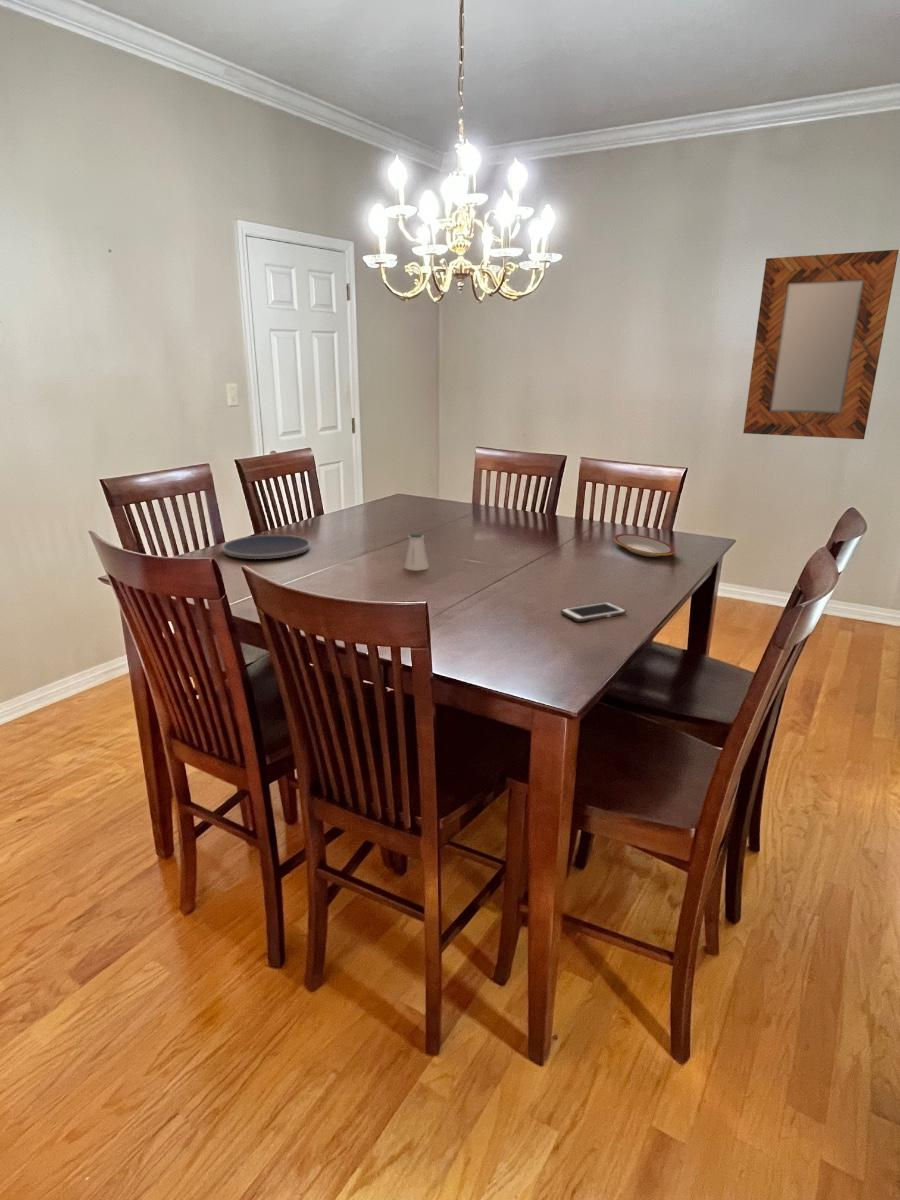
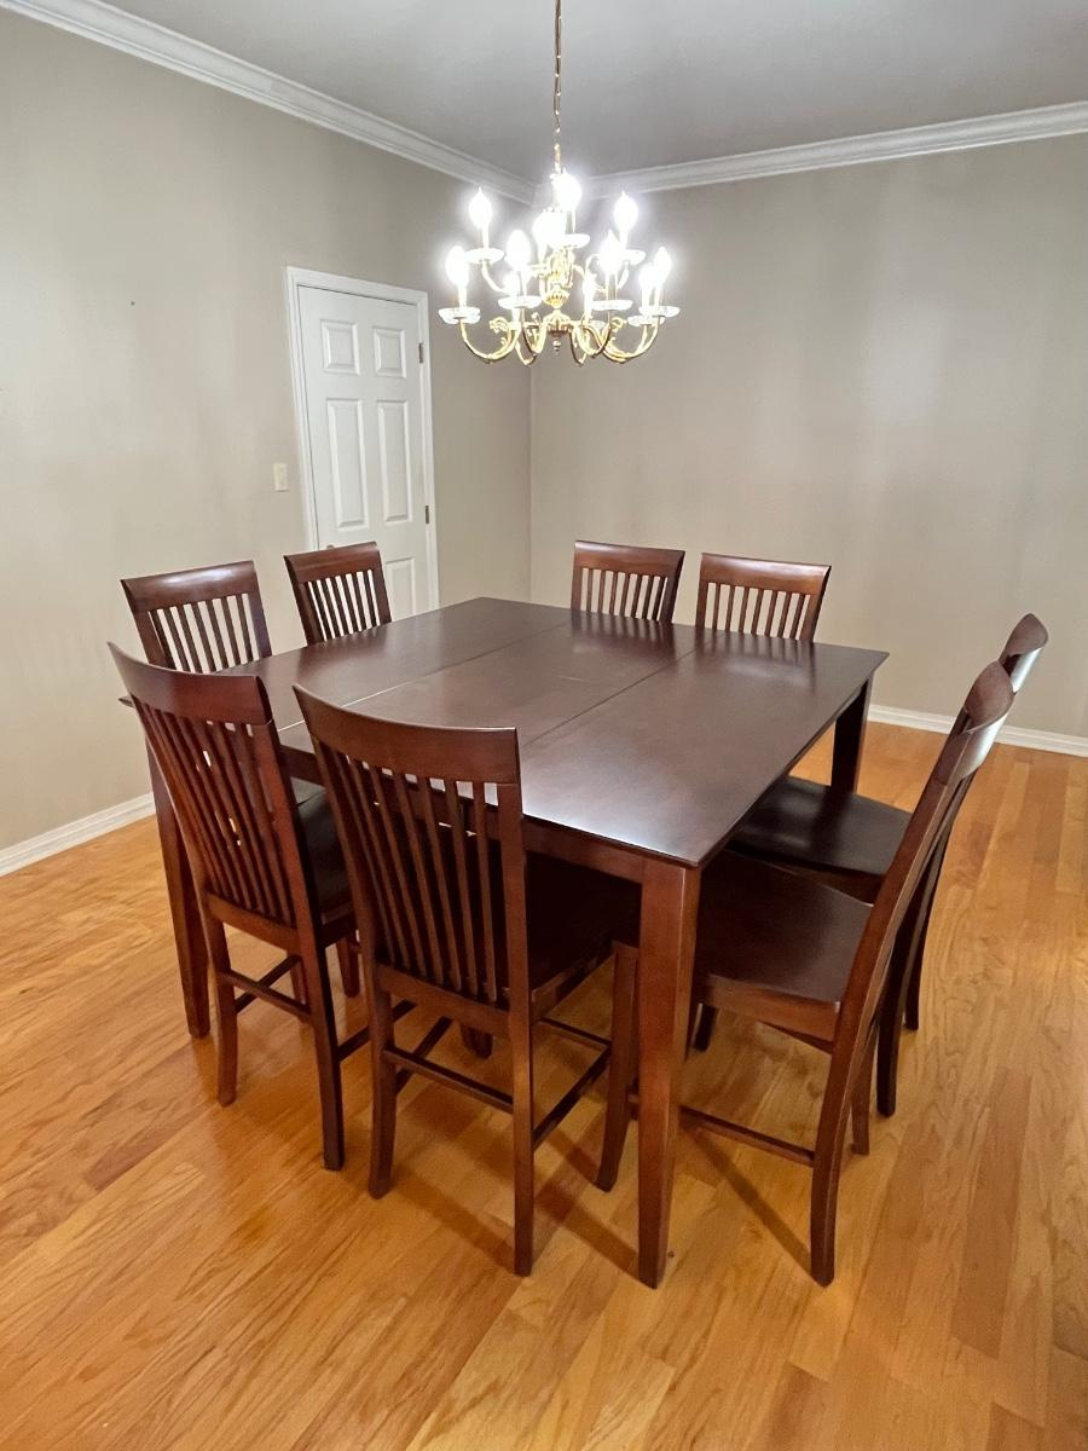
- plate [221,534,312,560]
- home mirror [742,249,900,440]
- saltshaker [403,532,430,572]
- plate [613,533,676,558]
- cell phone [560,601,628,623]
